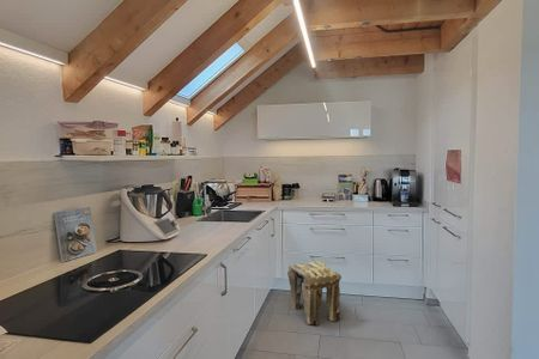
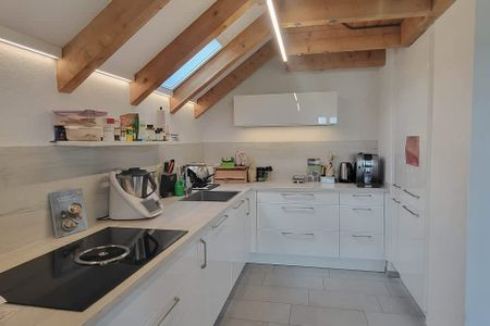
- stool [286,260,343,327]
